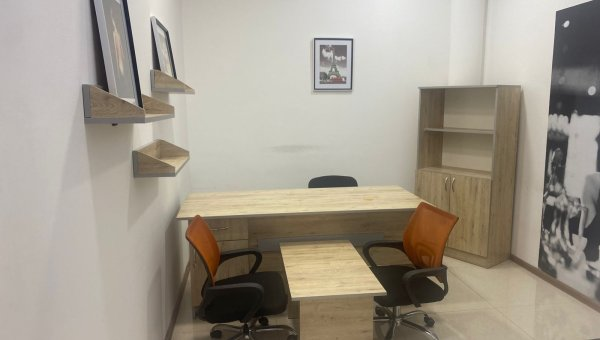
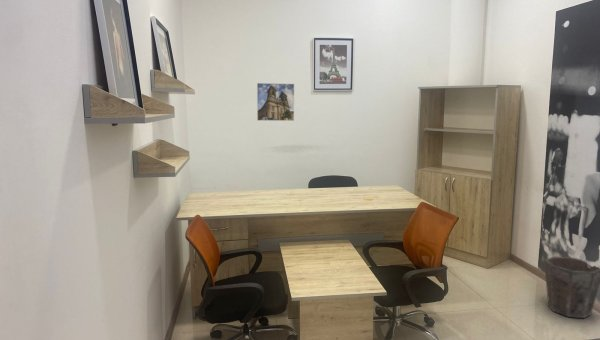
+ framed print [256,82,295,122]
+ waste bin [543,255,600,319]
